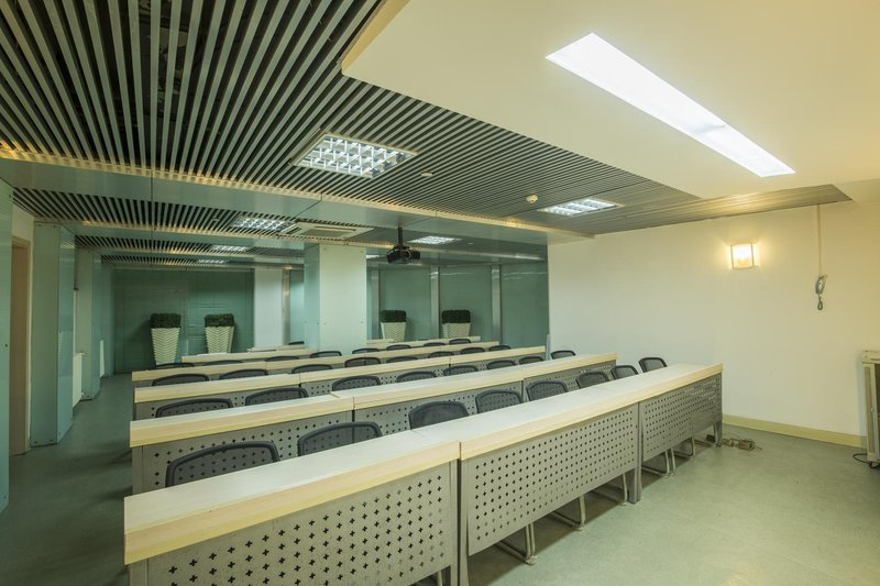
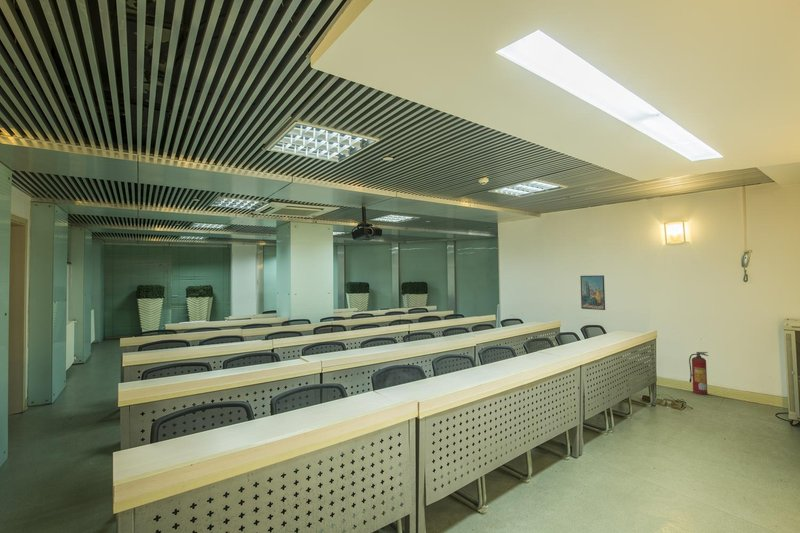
+ fire extinguisher [688,351,709,396]
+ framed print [579,274,606,311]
